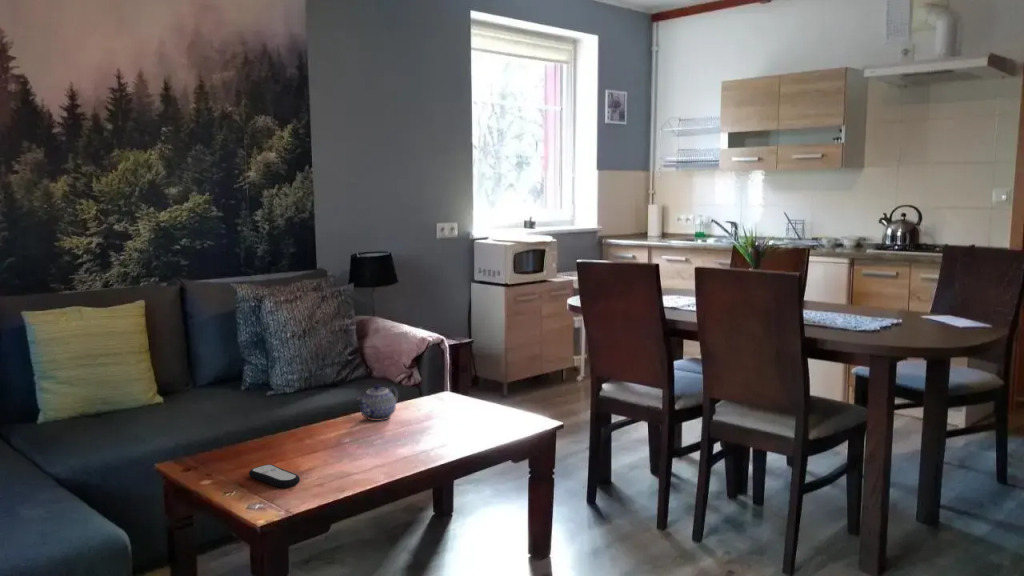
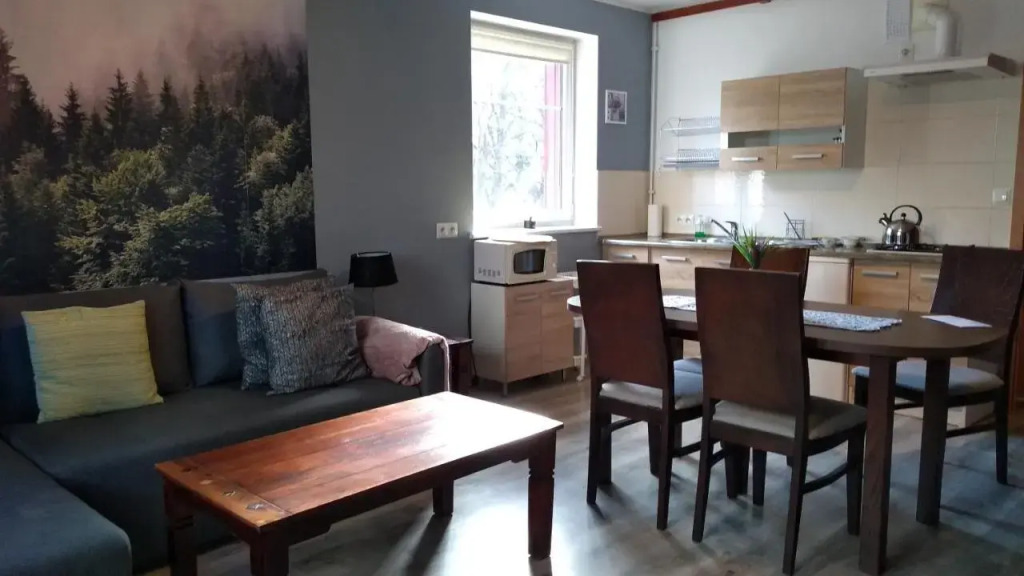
- remote control [248,464,301,489]
- teapot [355,383,399,422]
